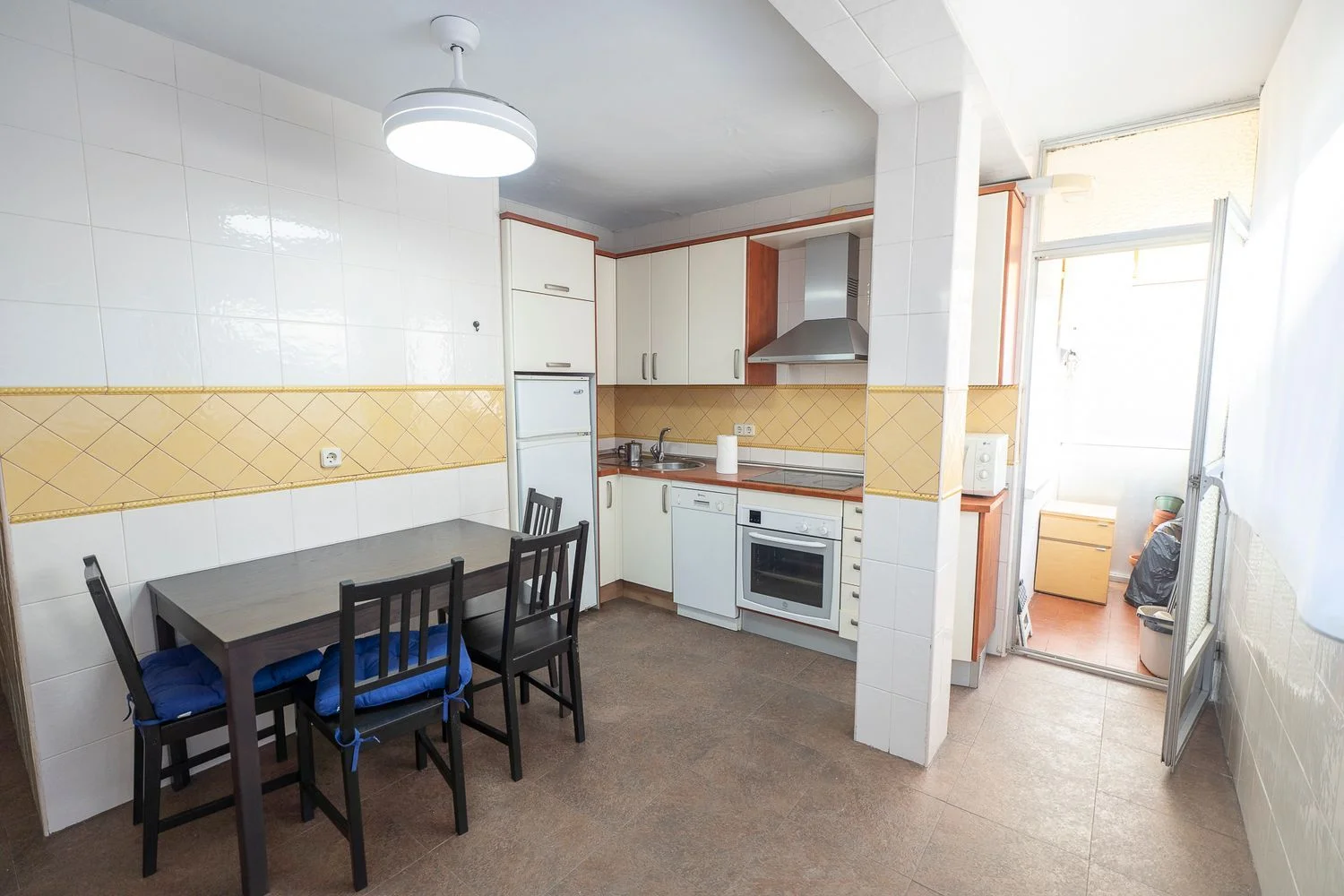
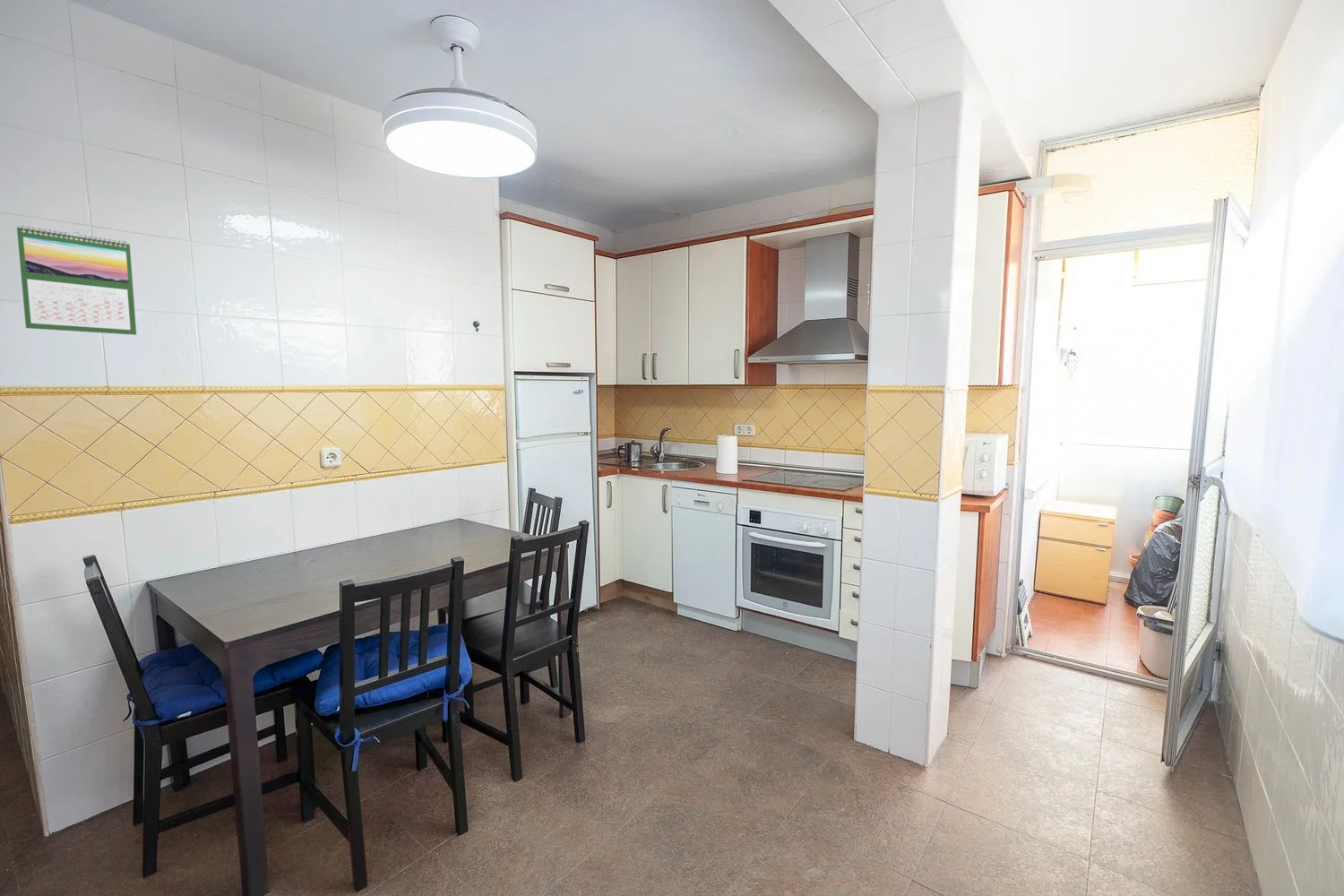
+ calendar [15,224,137,336]
